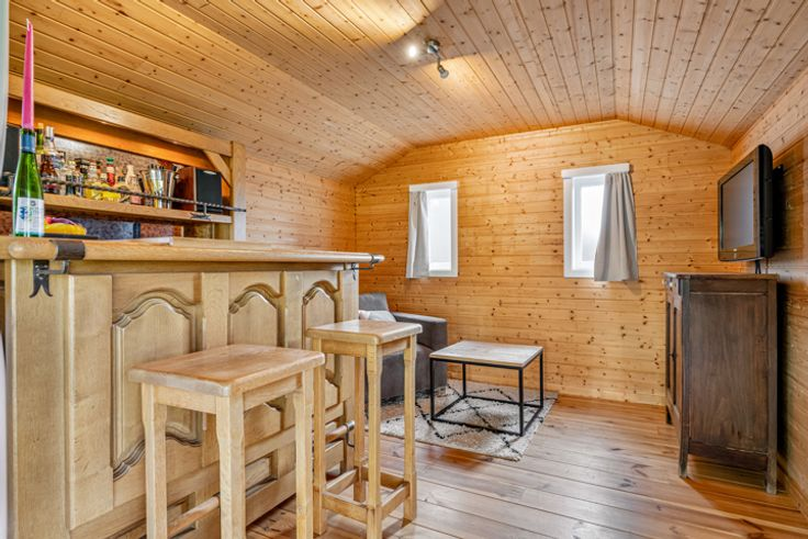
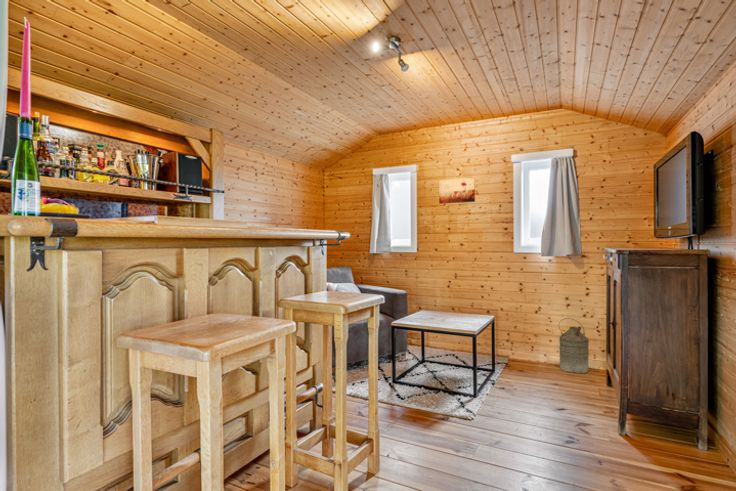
+ wall art [438,177,476,205]
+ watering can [558,317,590,374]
